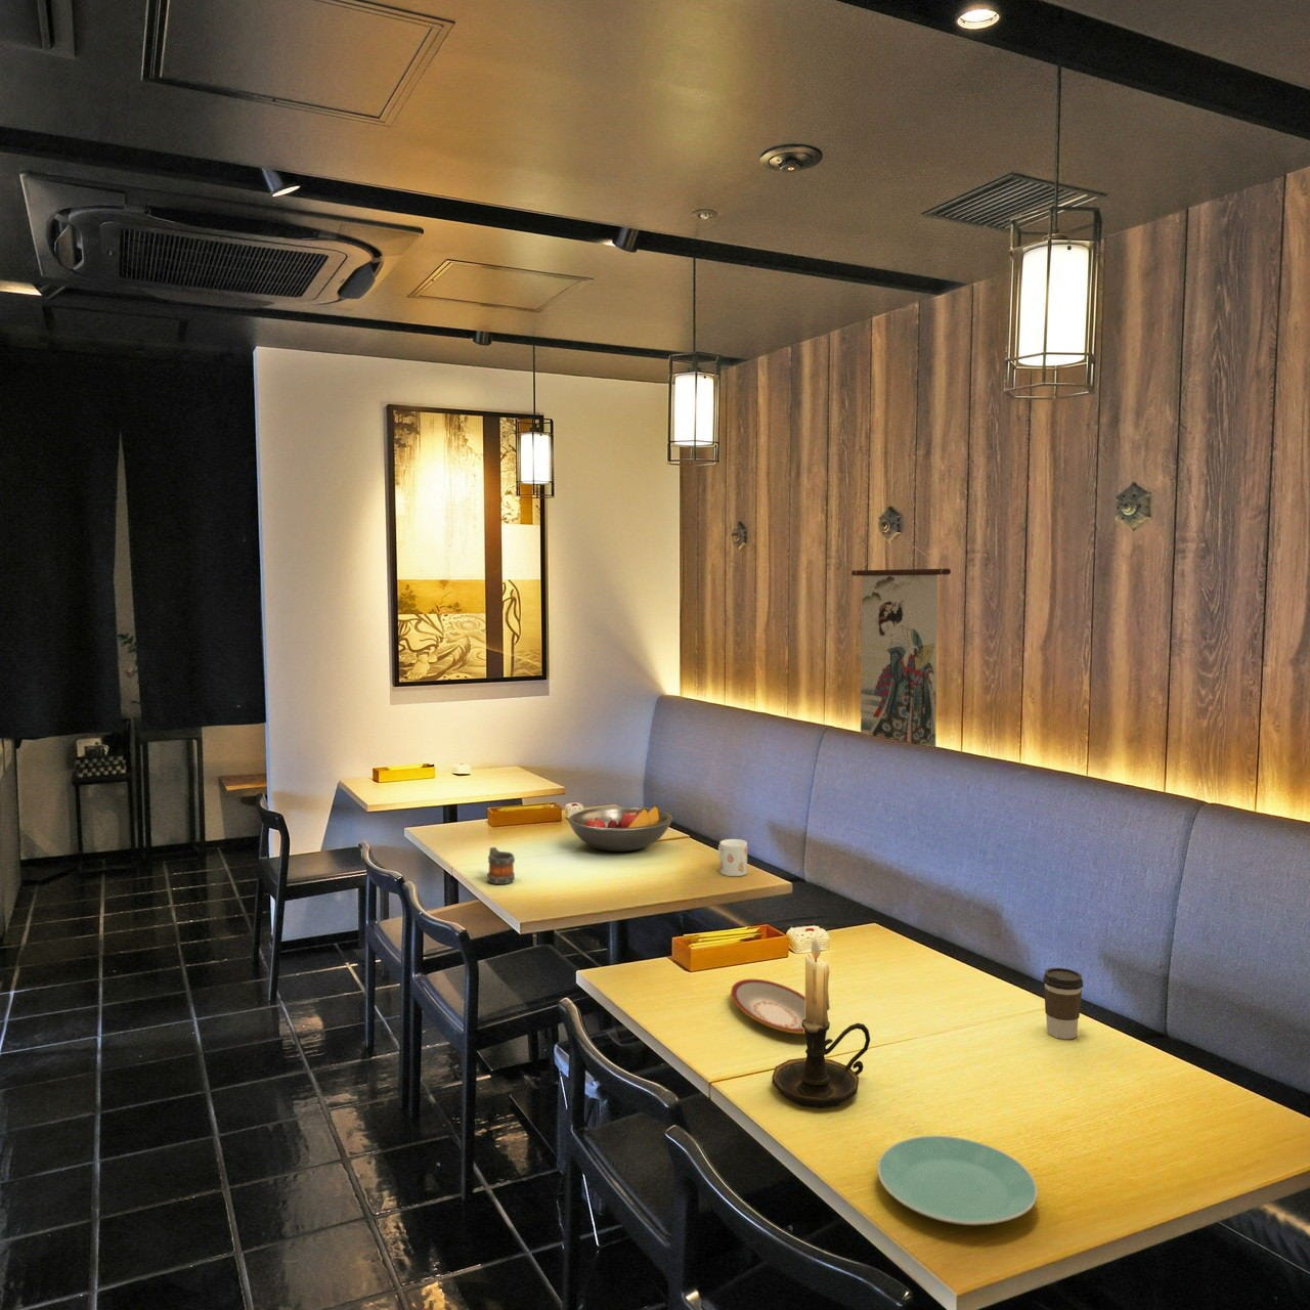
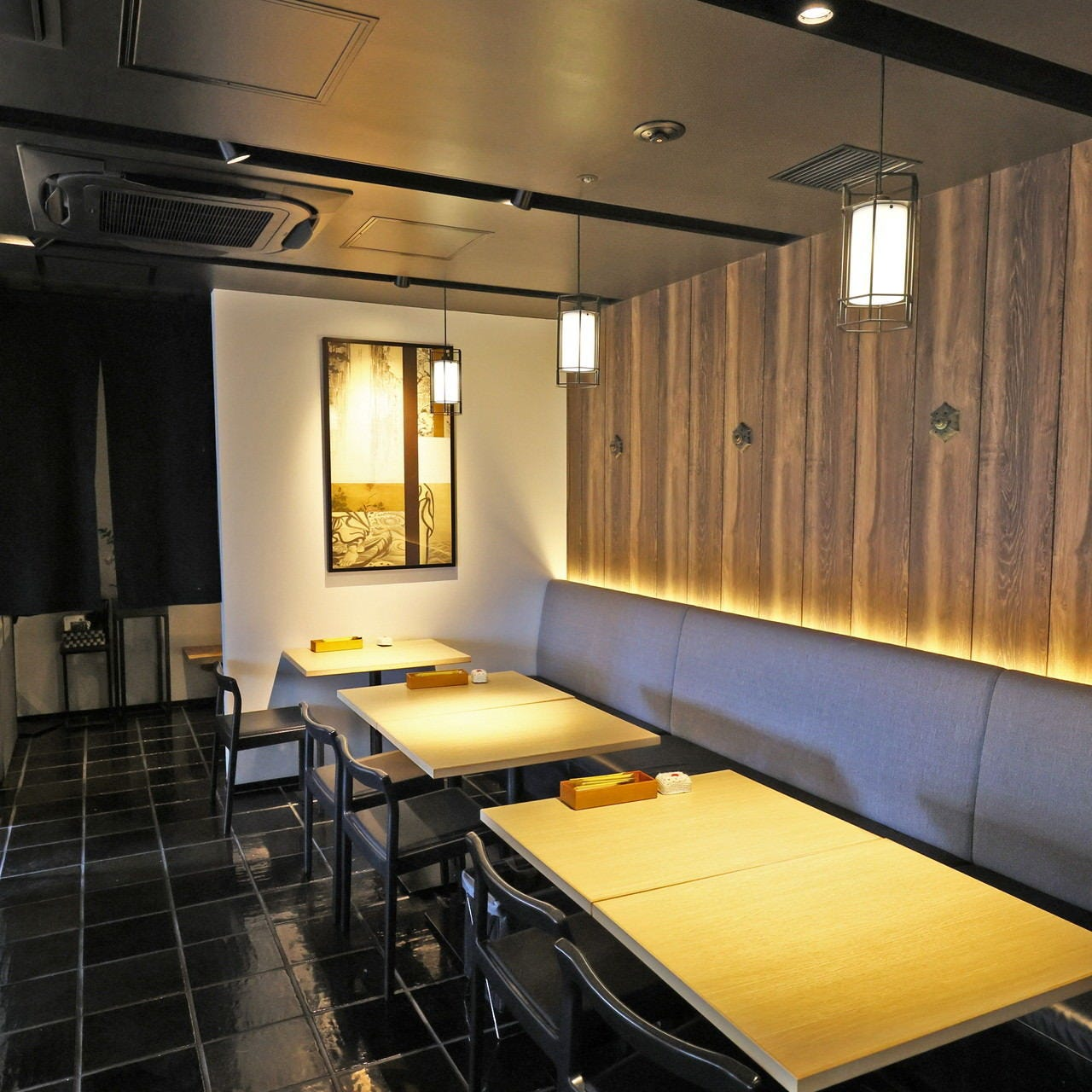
- plate [729,979,805,1035]
- wall scroll [851,535,951,749]
- plate [876,1135,1039,1226]
- mug [486,847,516,885]
- coffee cup [1041,967,1083,1040]
- mug [717,839,749,877]
- candle holder [770,932,871,1110]
- fruit bowl [567,805,673,853]
